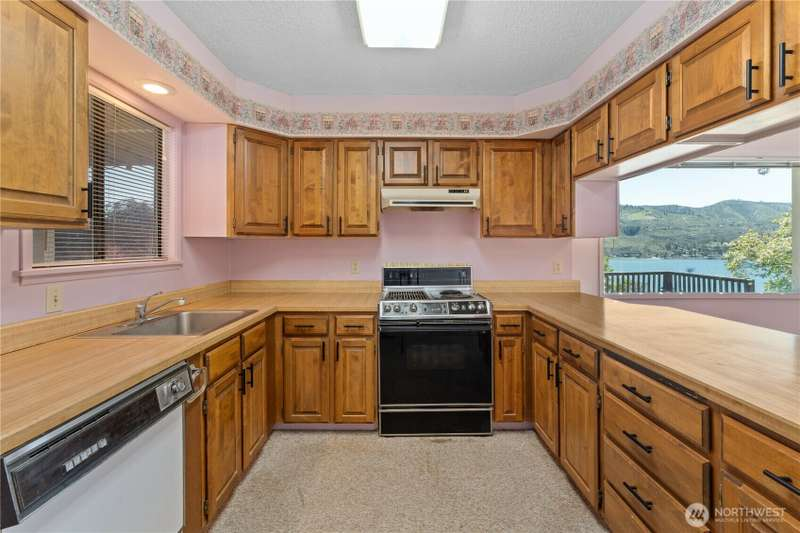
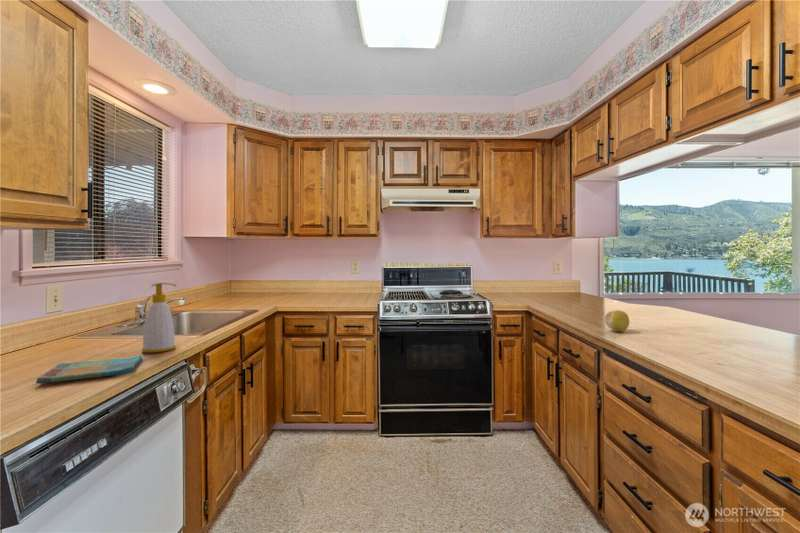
+ dish towel [35,354,144,385]
+ fruit [604,309,630,333]
+ soap bottle [141,282,178,354]
